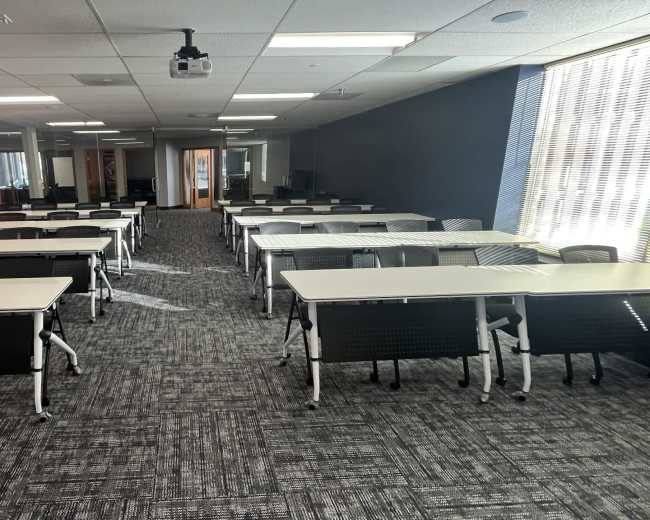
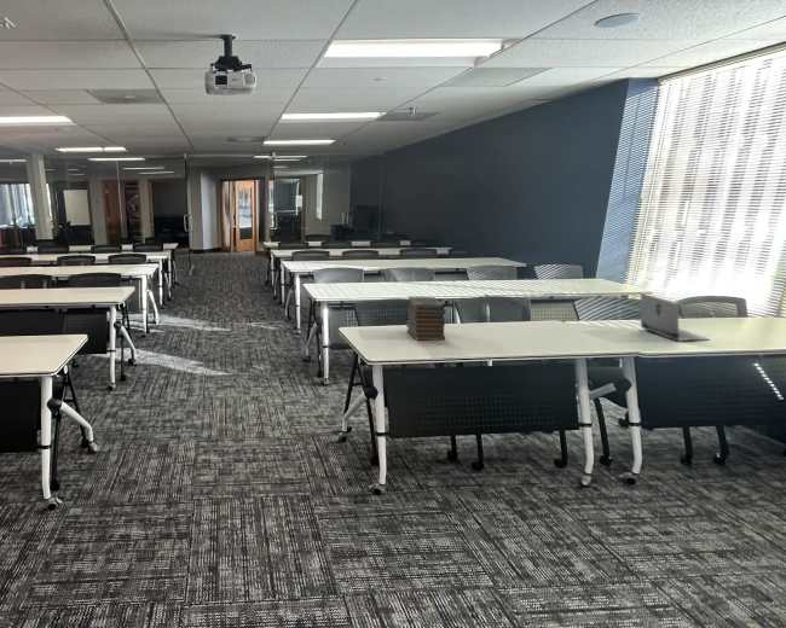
+ laptop computer [638,291,710,342]
+ book stack [405,295,446,342]
